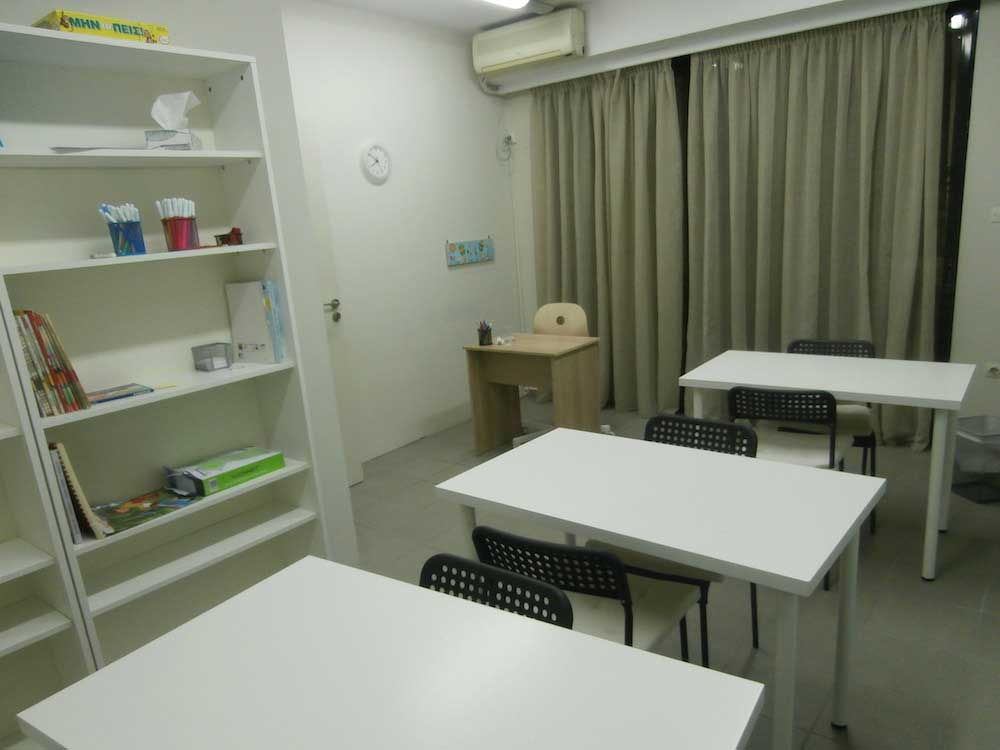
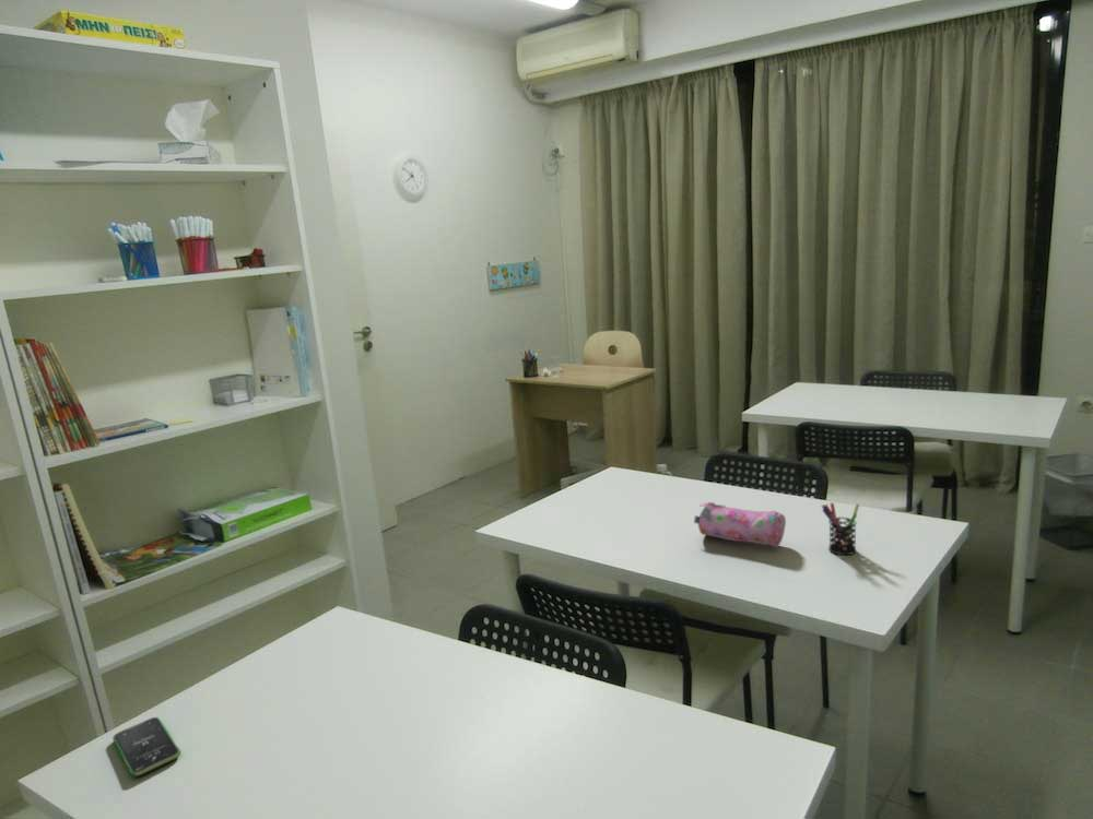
+ pencil case [693,501,787,548]
+ pen holder [821,501,860,556]
+ smartphone [111,716,181,778]
